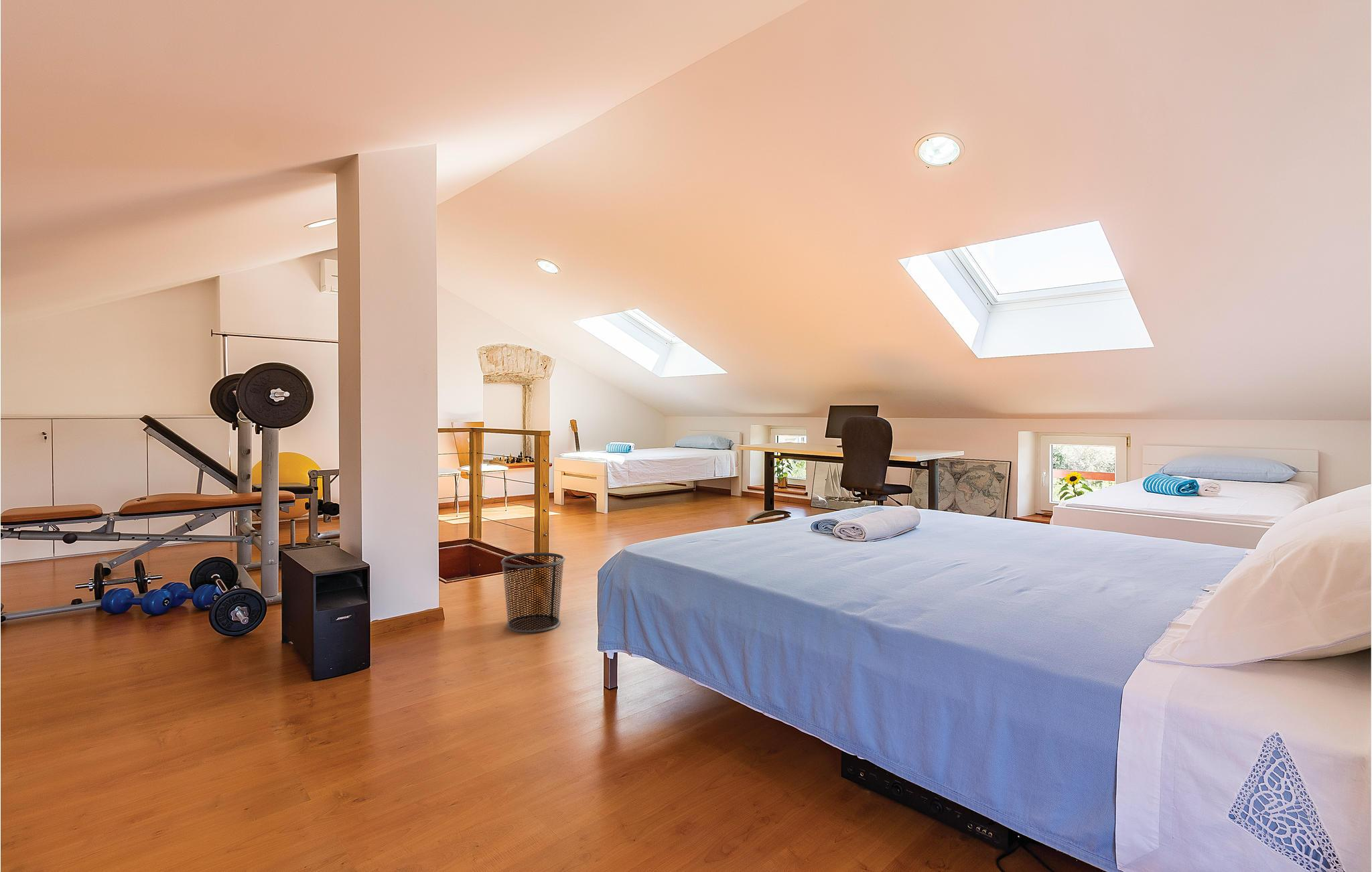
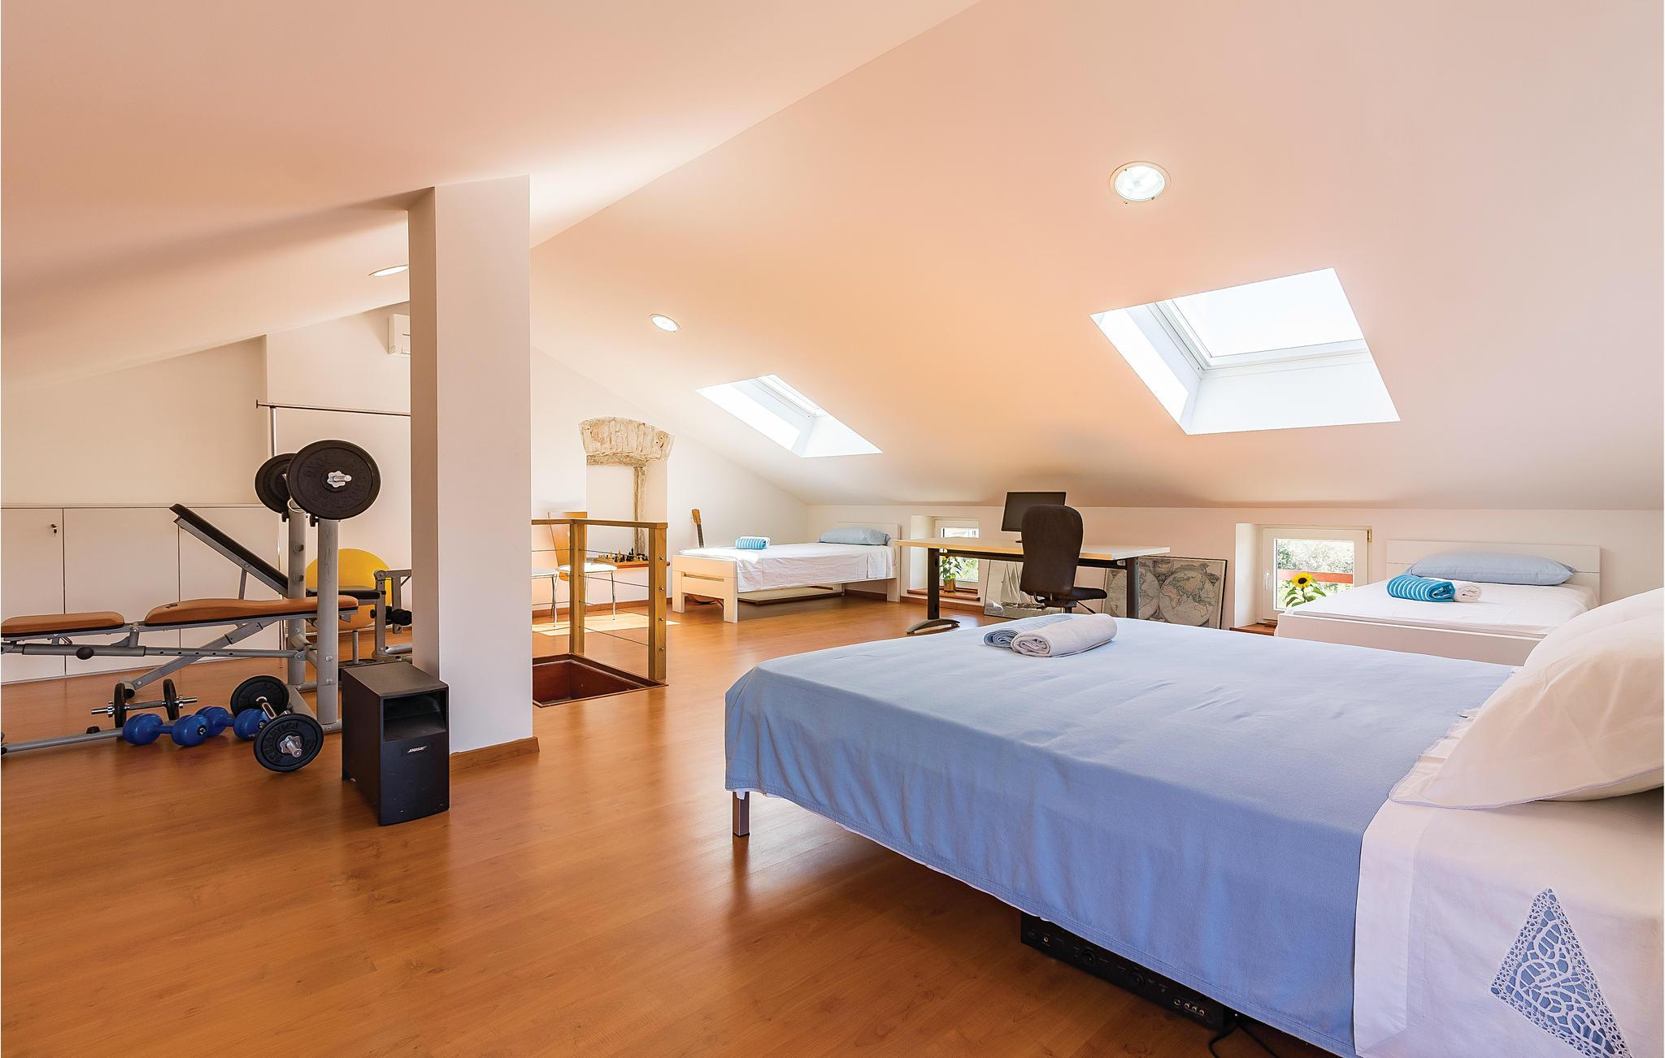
- waste bin [500,552,565,634]
